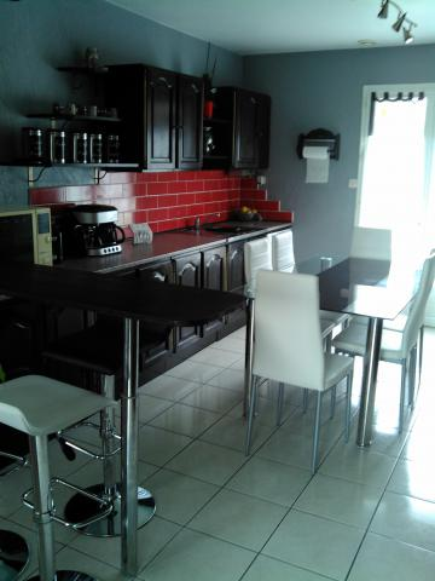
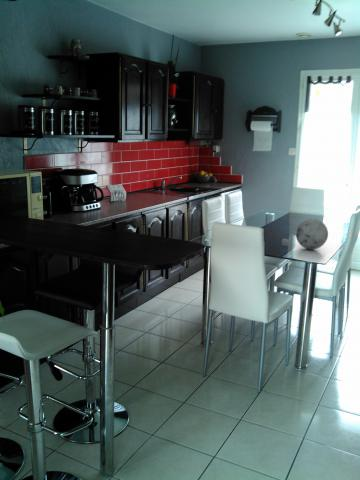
+ decorative orb [295,217,329,250]
